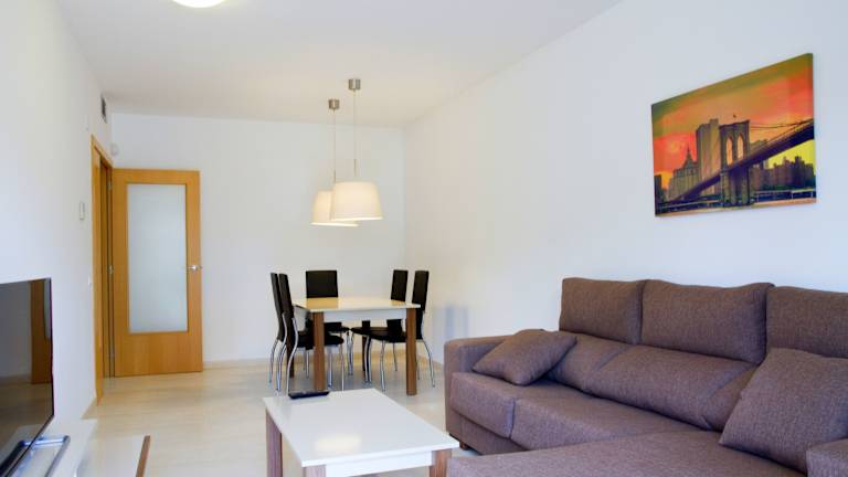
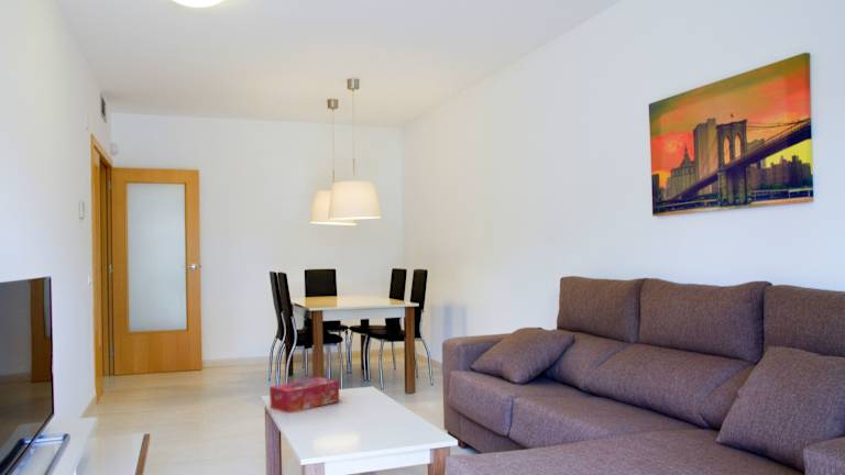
+ tissue box [268,376,340,413]
